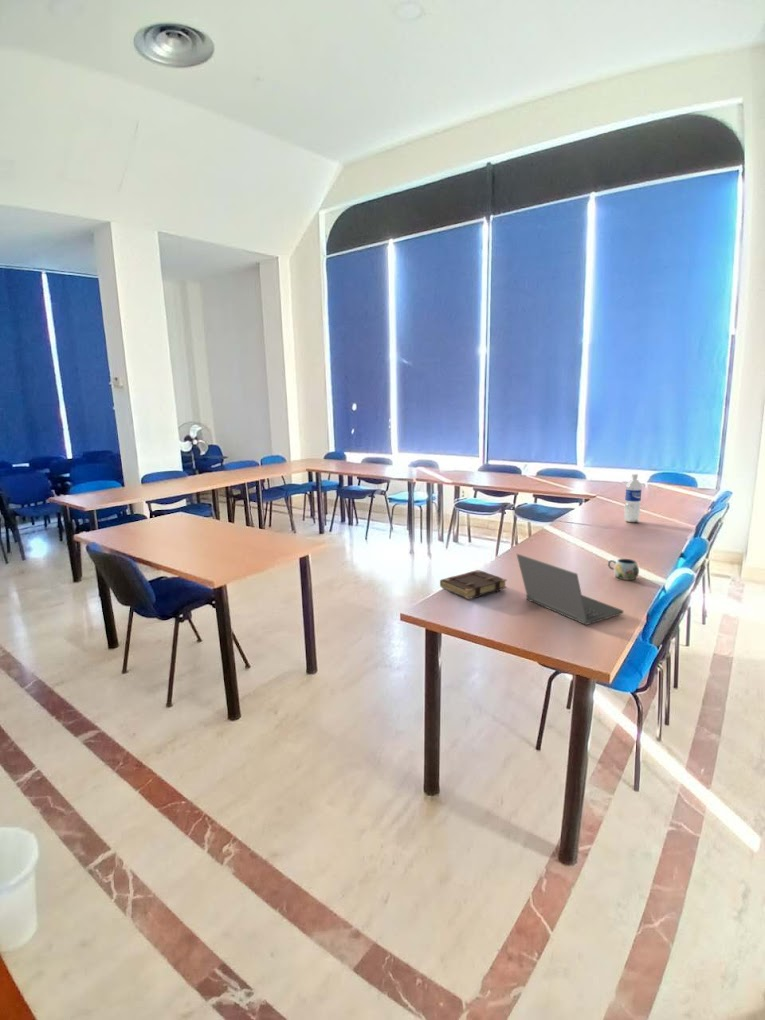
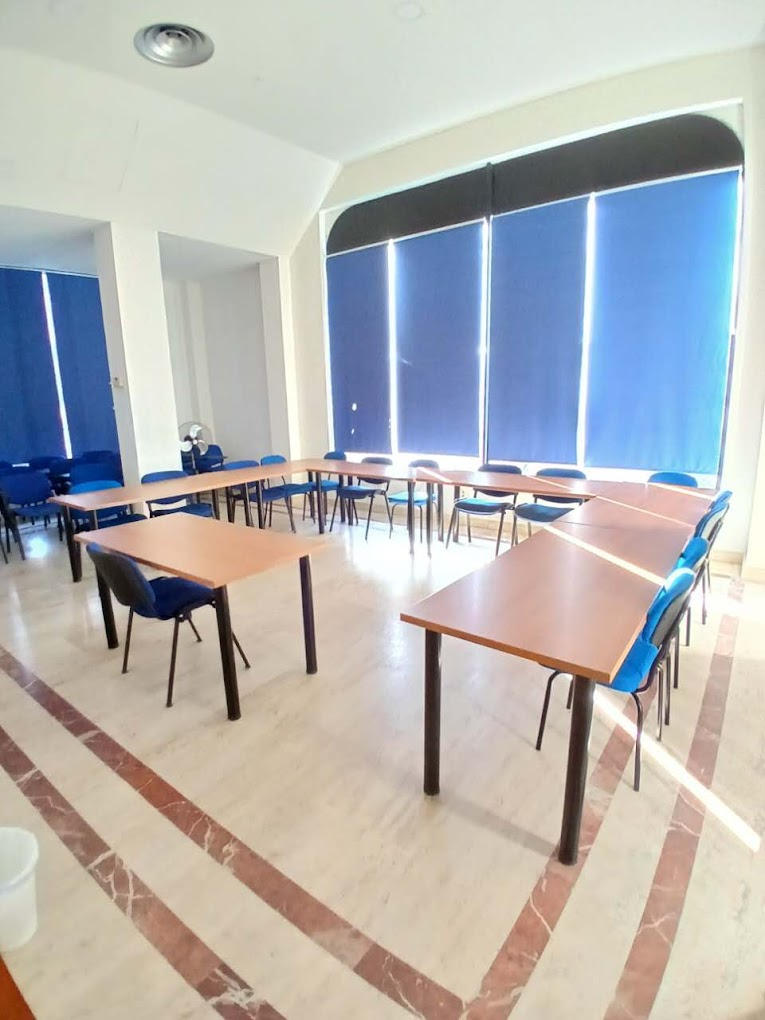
- book [439,569,508,600]
- mug [607,558,640,581]
- laptop computer [516,553,624,626]
- water bottle [623,473,642,523]
